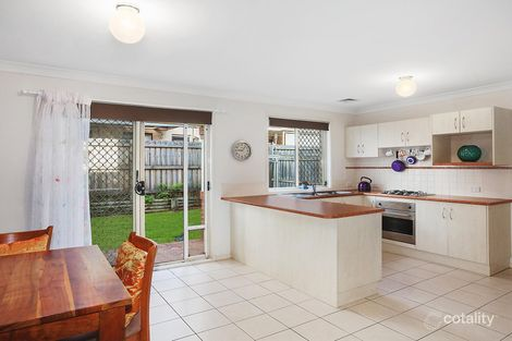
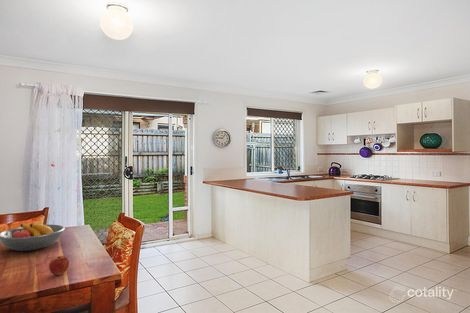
+ apple [48,255,70,276]
+ fruit bowl [0,223,66,252]
